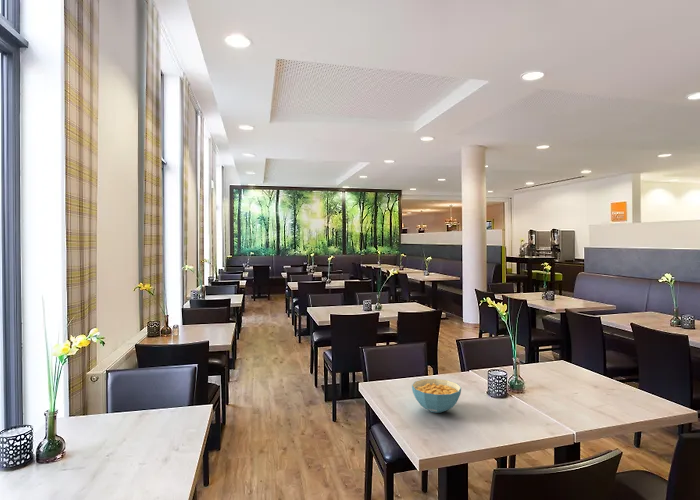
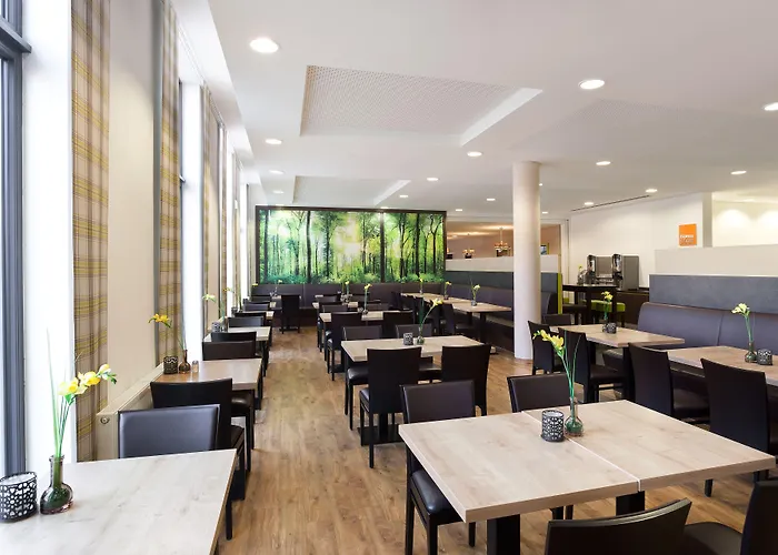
- cereal bowl [411,378,462,414]
